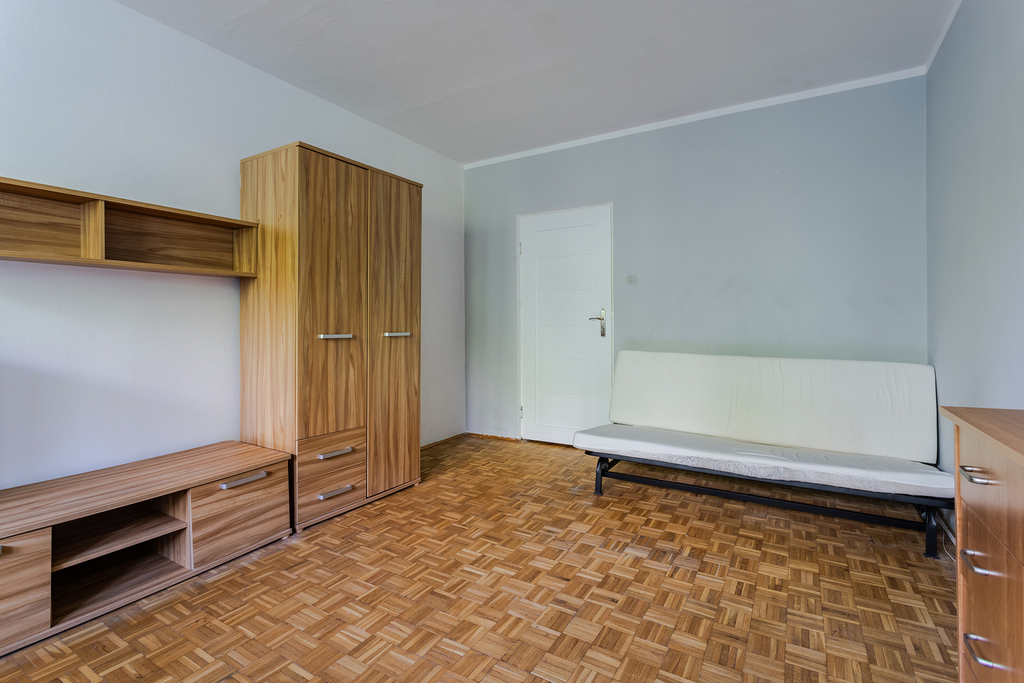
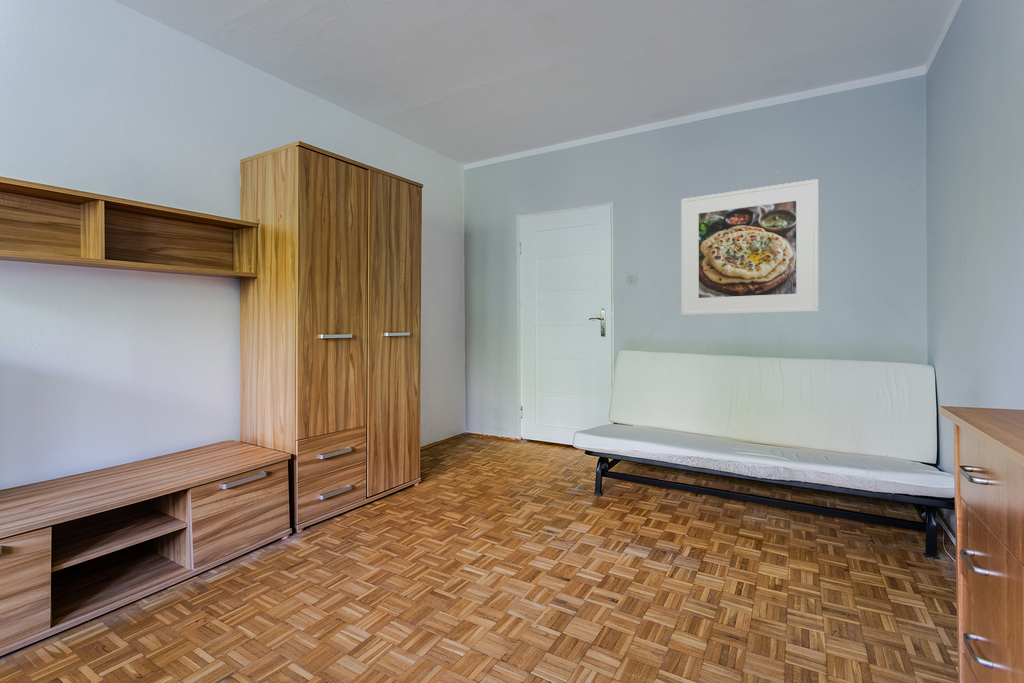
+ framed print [680,178,819,316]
